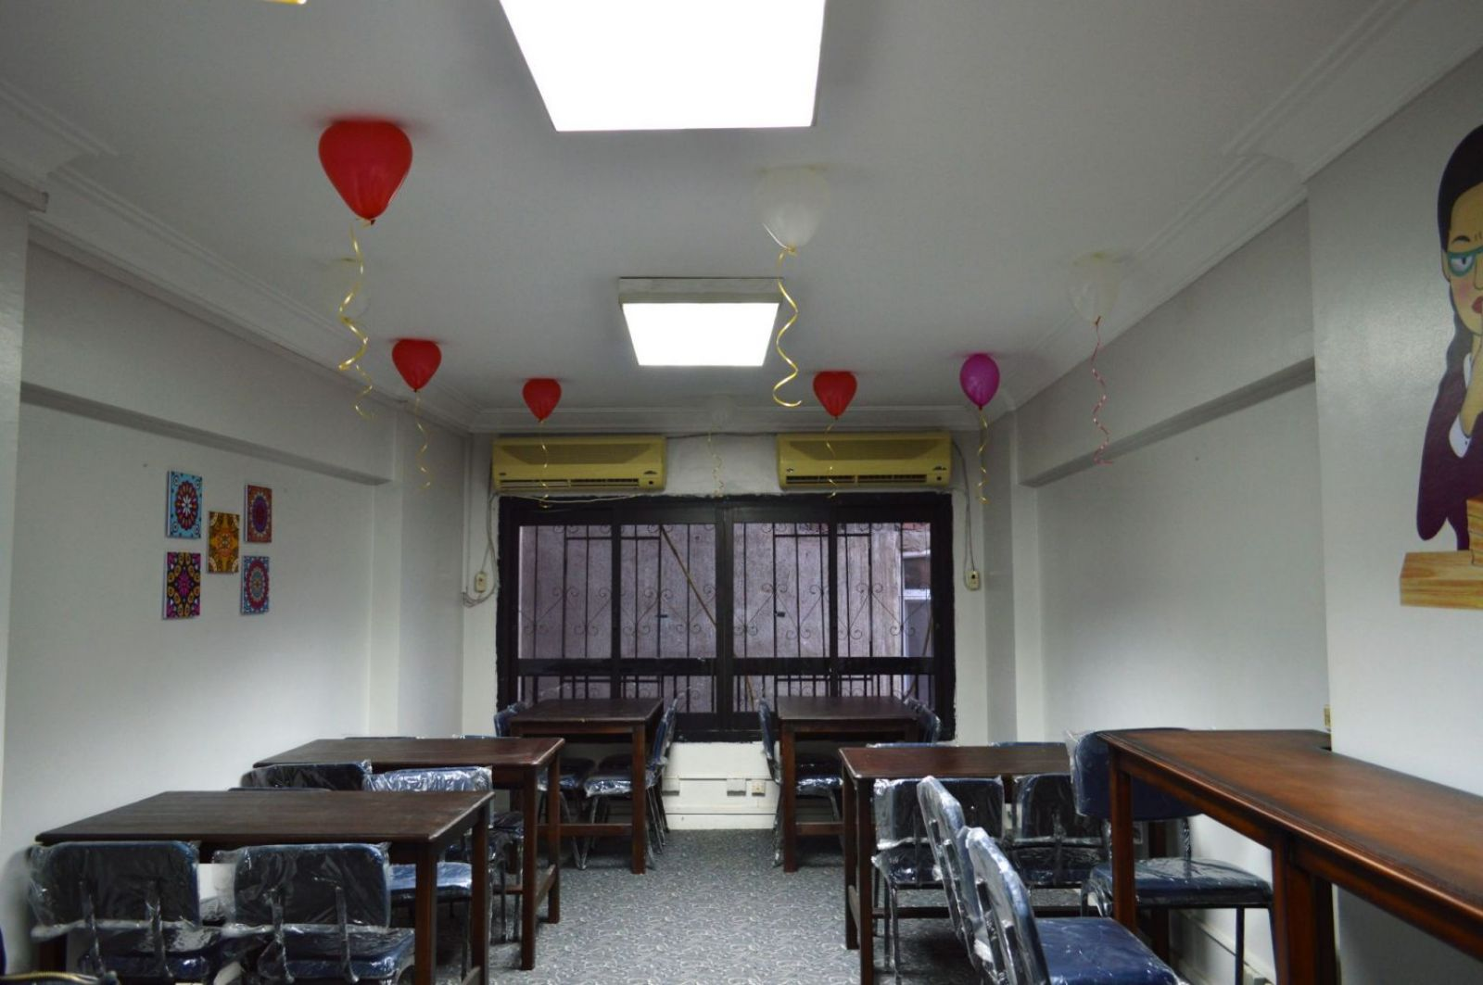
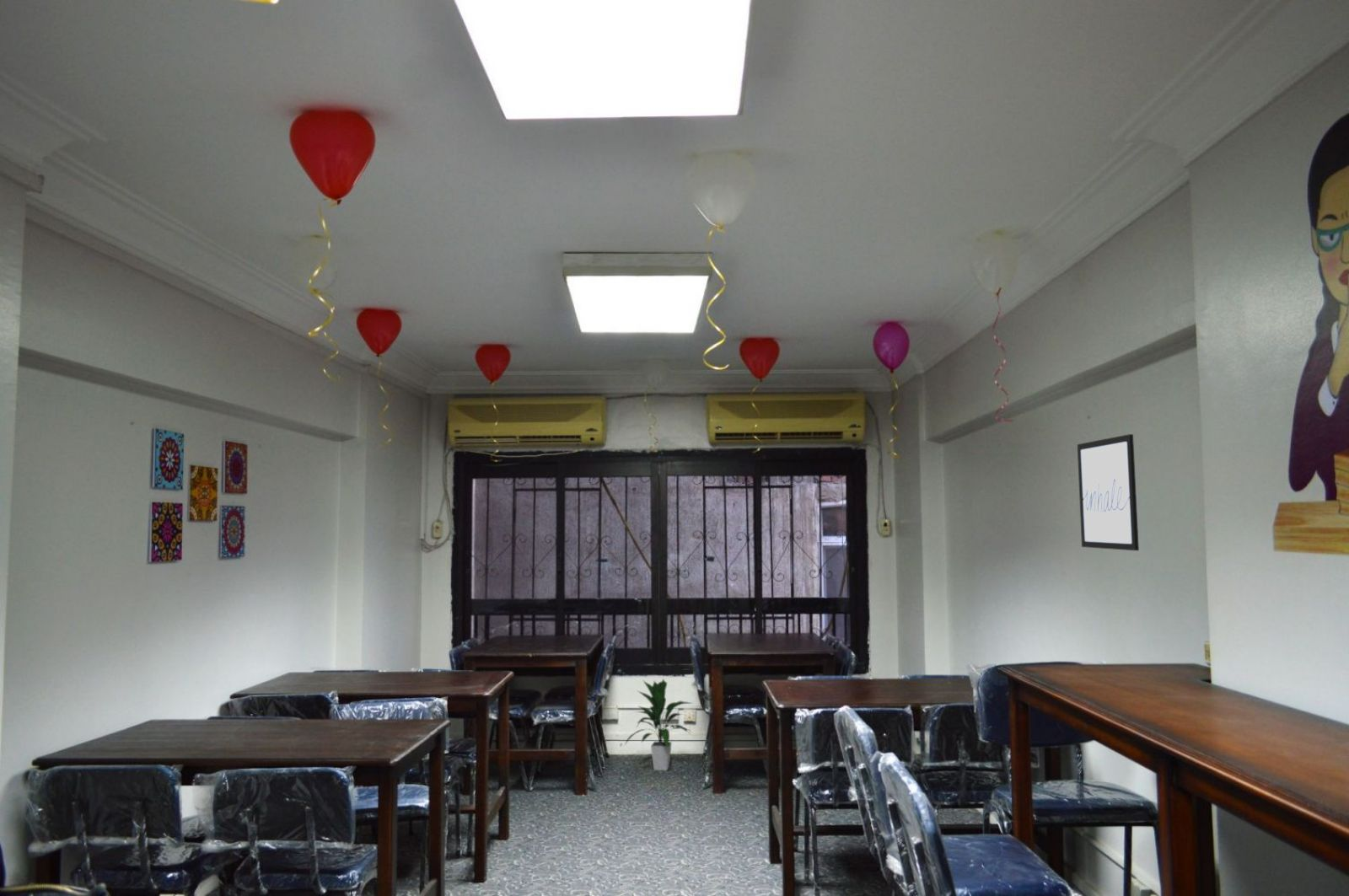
+ wall art [1077,433,1140,551]
+ indoor plant [624,678,695,771]
